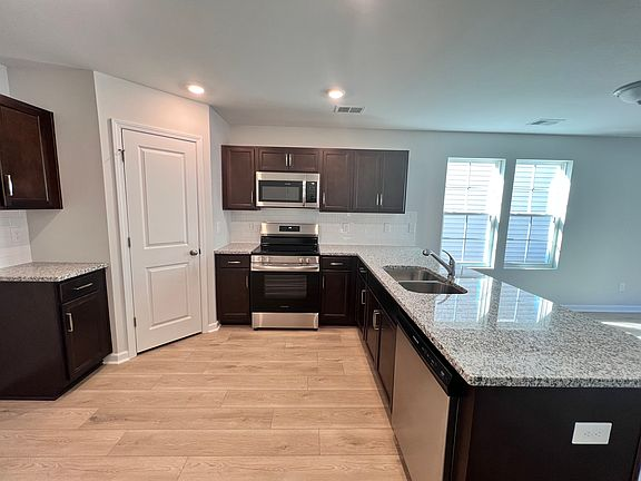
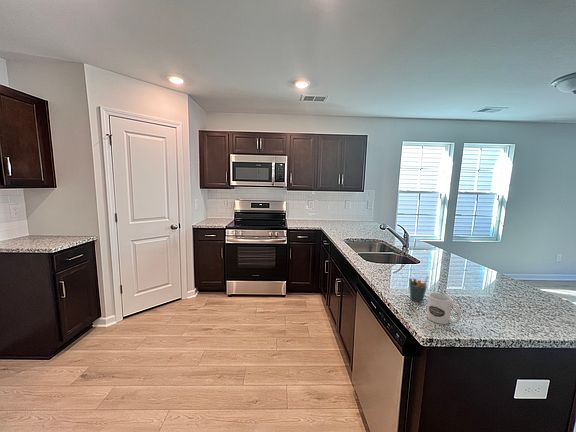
+ pen holder [408,275,429,303]
+ mug [426,292,461,325]
